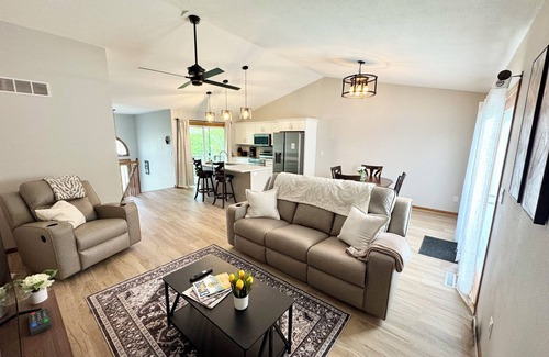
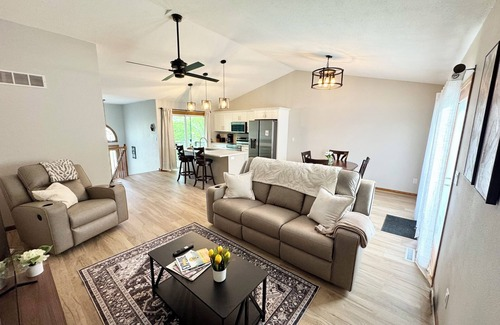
- remote control [27,306,53,336]
